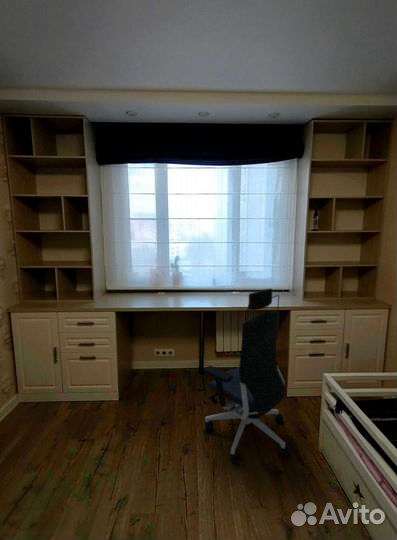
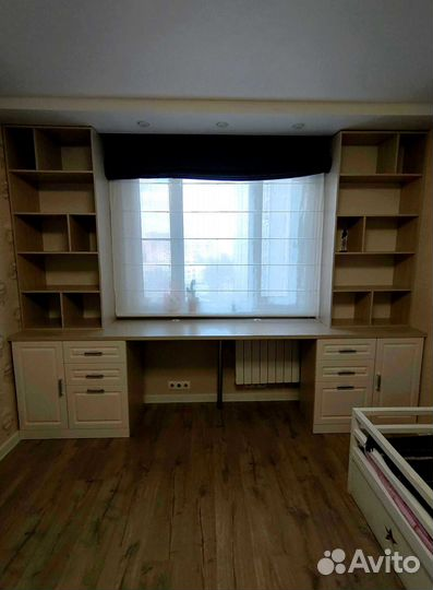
- office chair [203,288,292,466]
